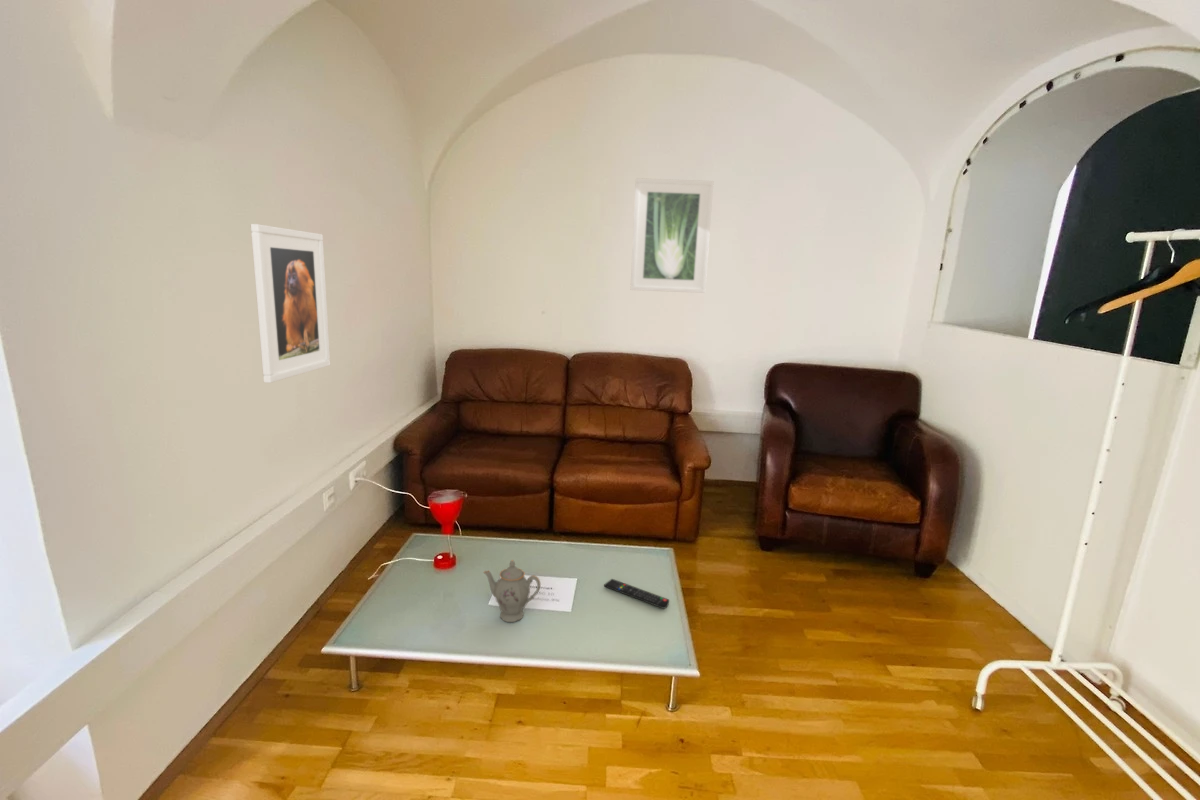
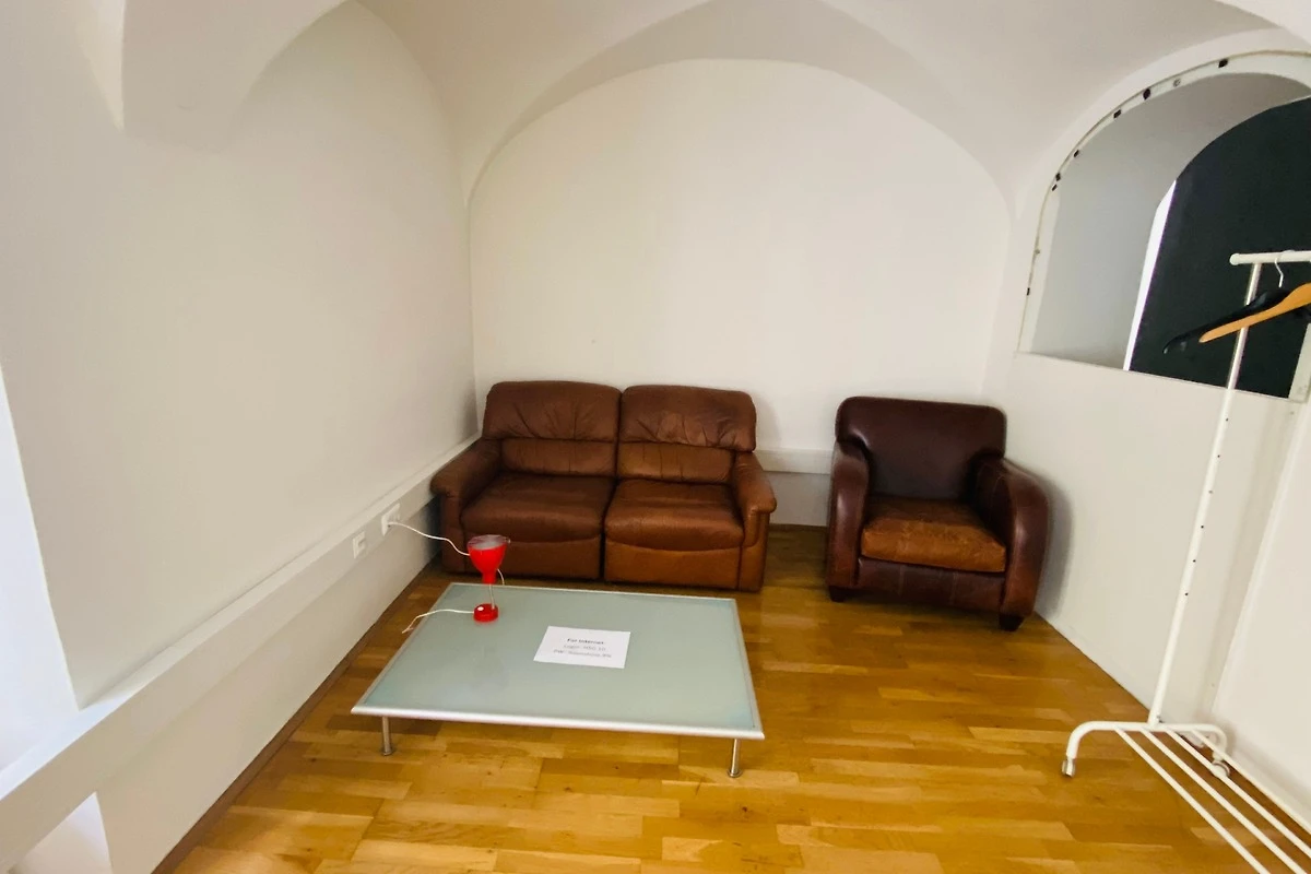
- chinaware [482,559,542,623]
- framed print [249,223,331,384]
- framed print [630,177,714,294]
- remote control [603,578,670,609]
